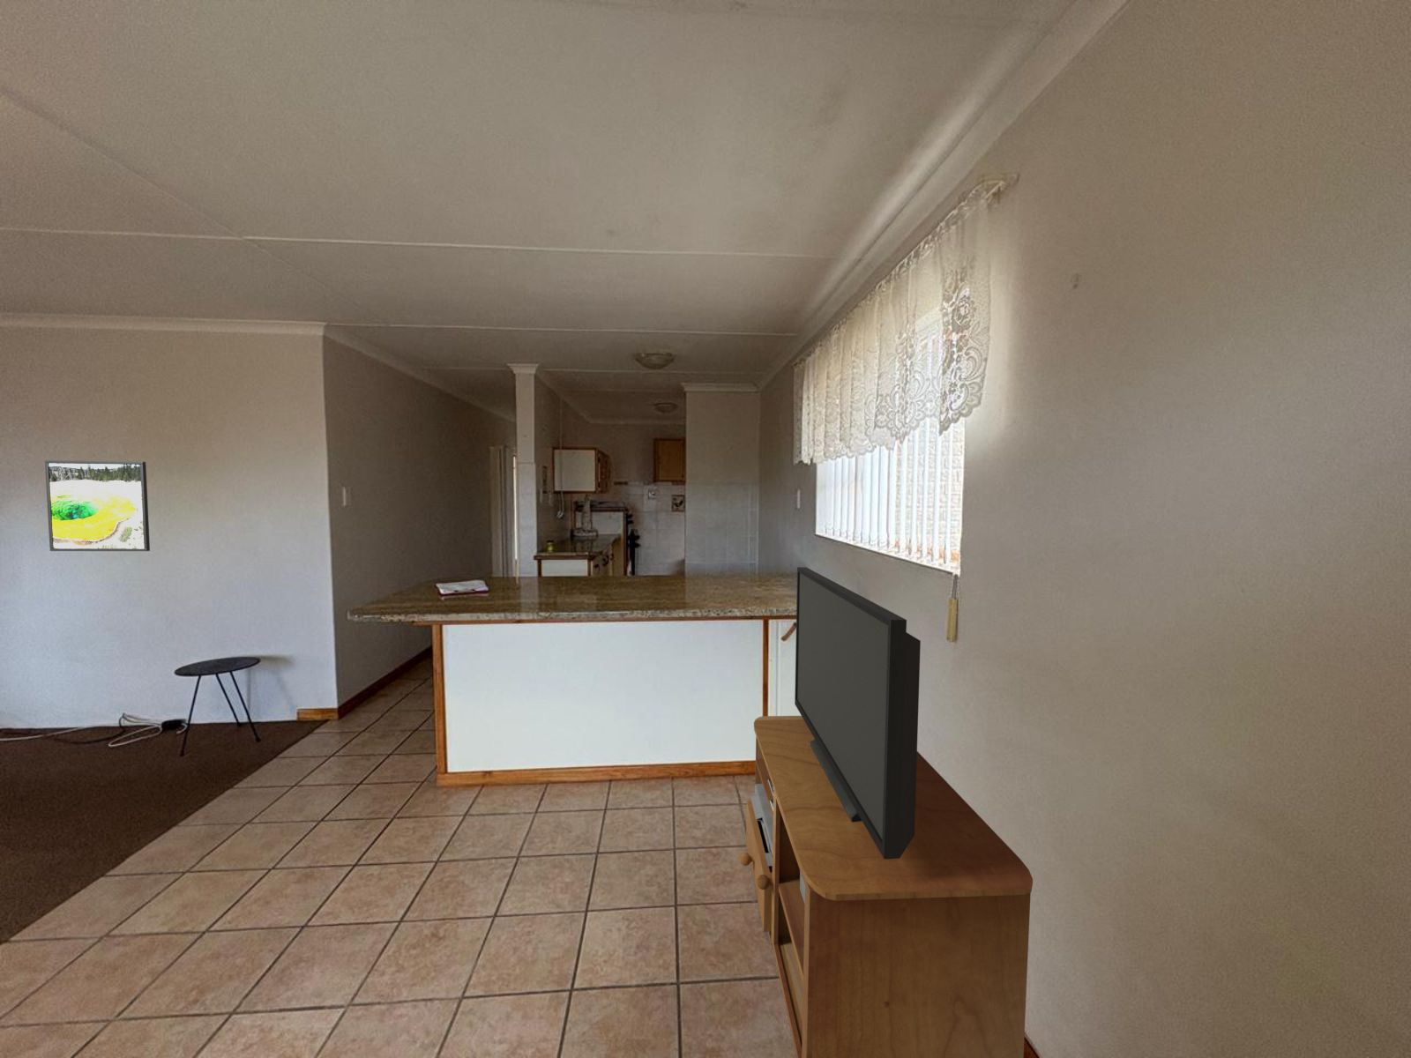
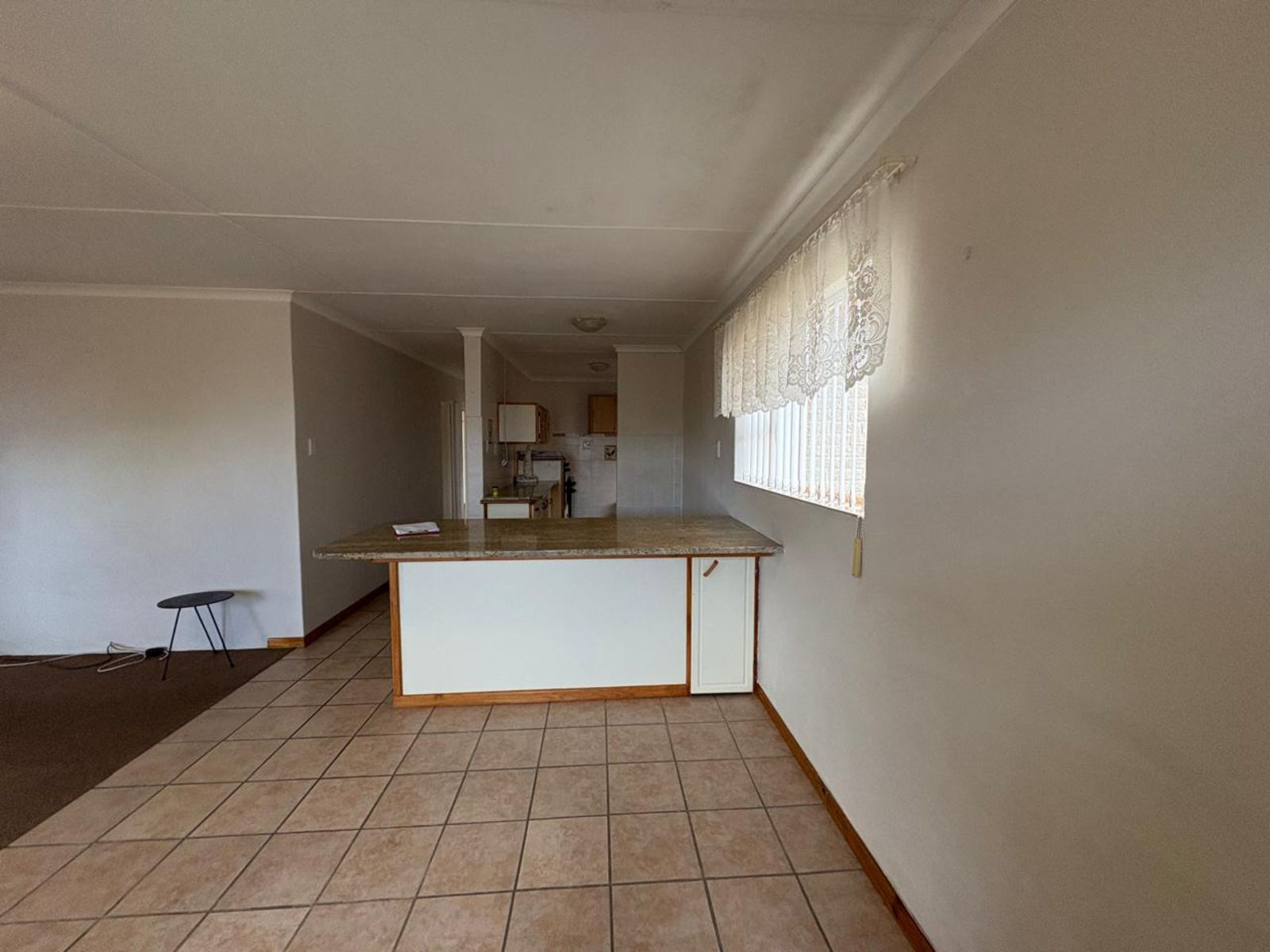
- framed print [44,459,151,552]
- tv stand [739,566,1033,1058]
